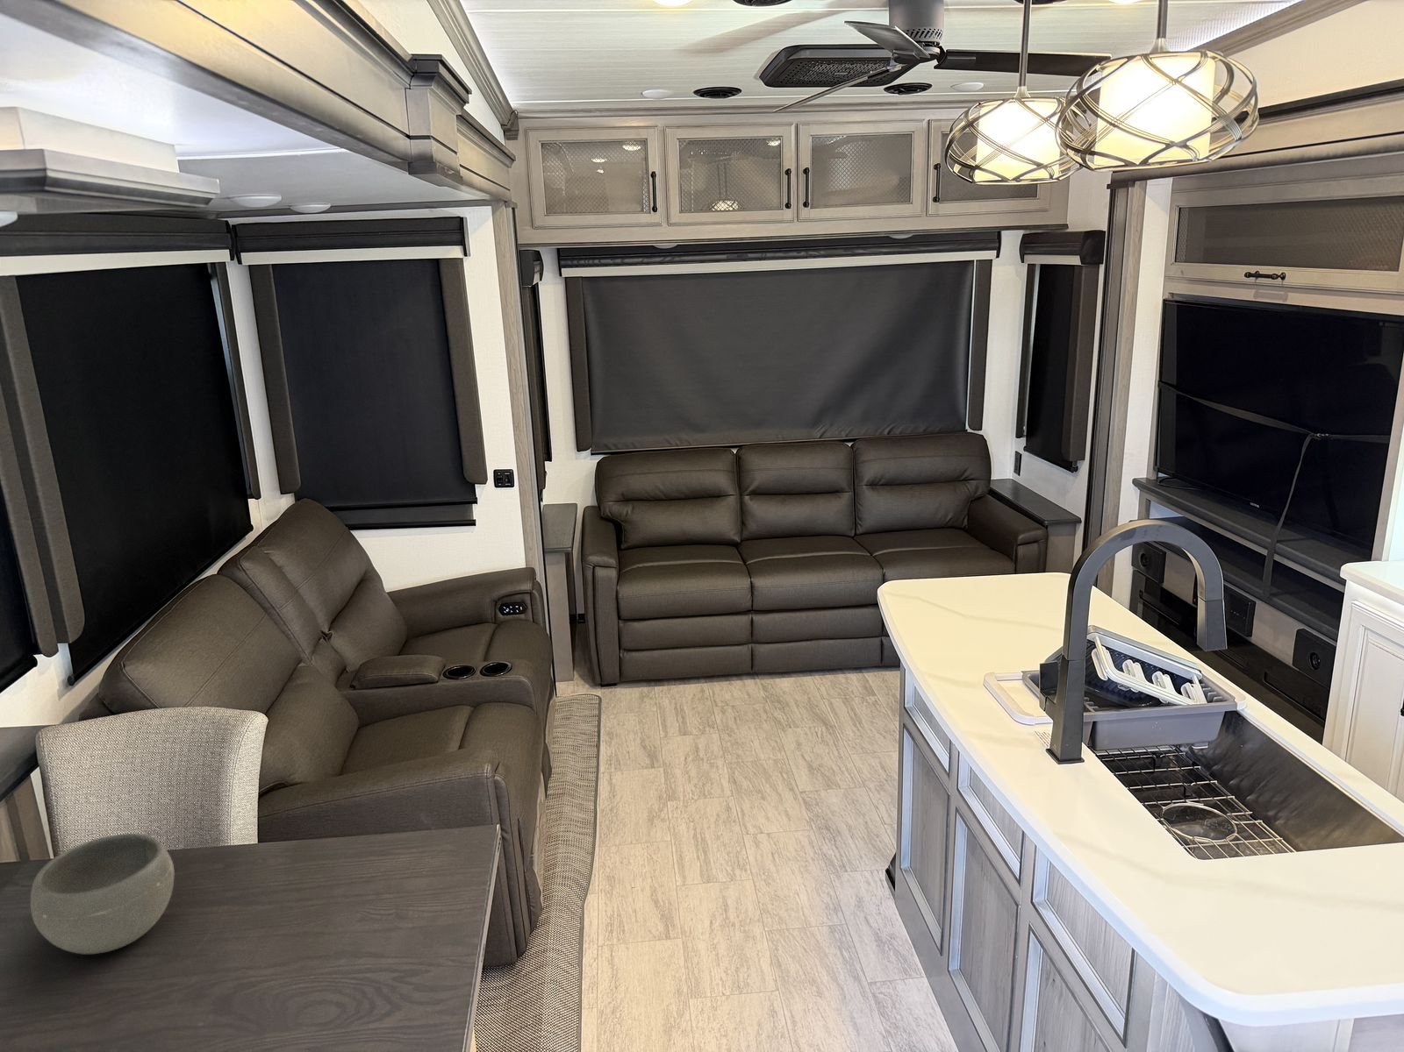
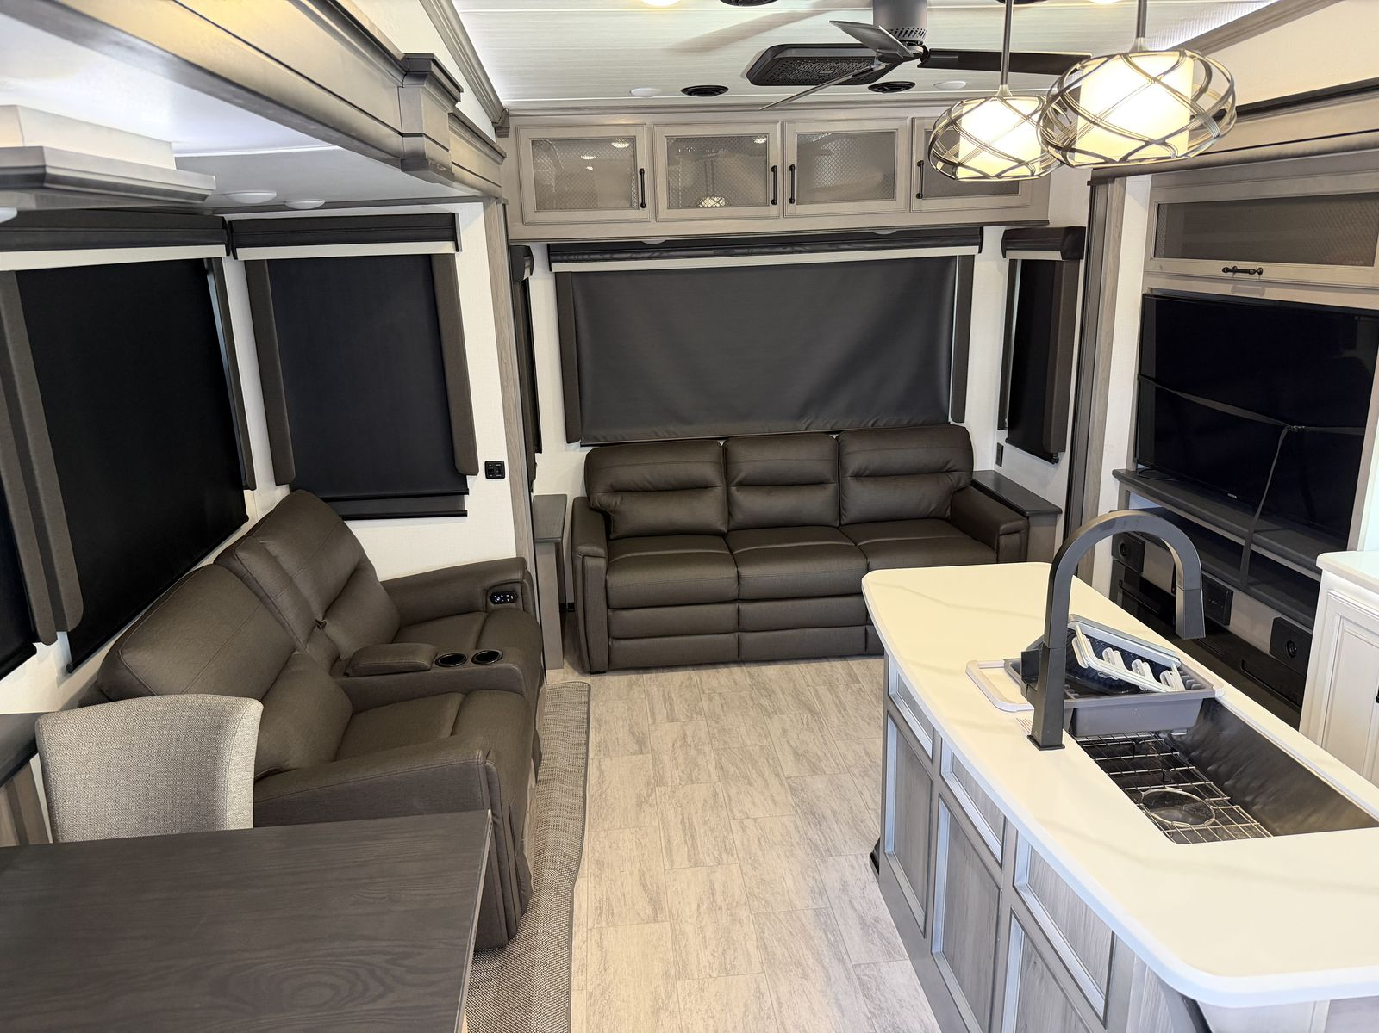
- bowl [30,833,175,955]
